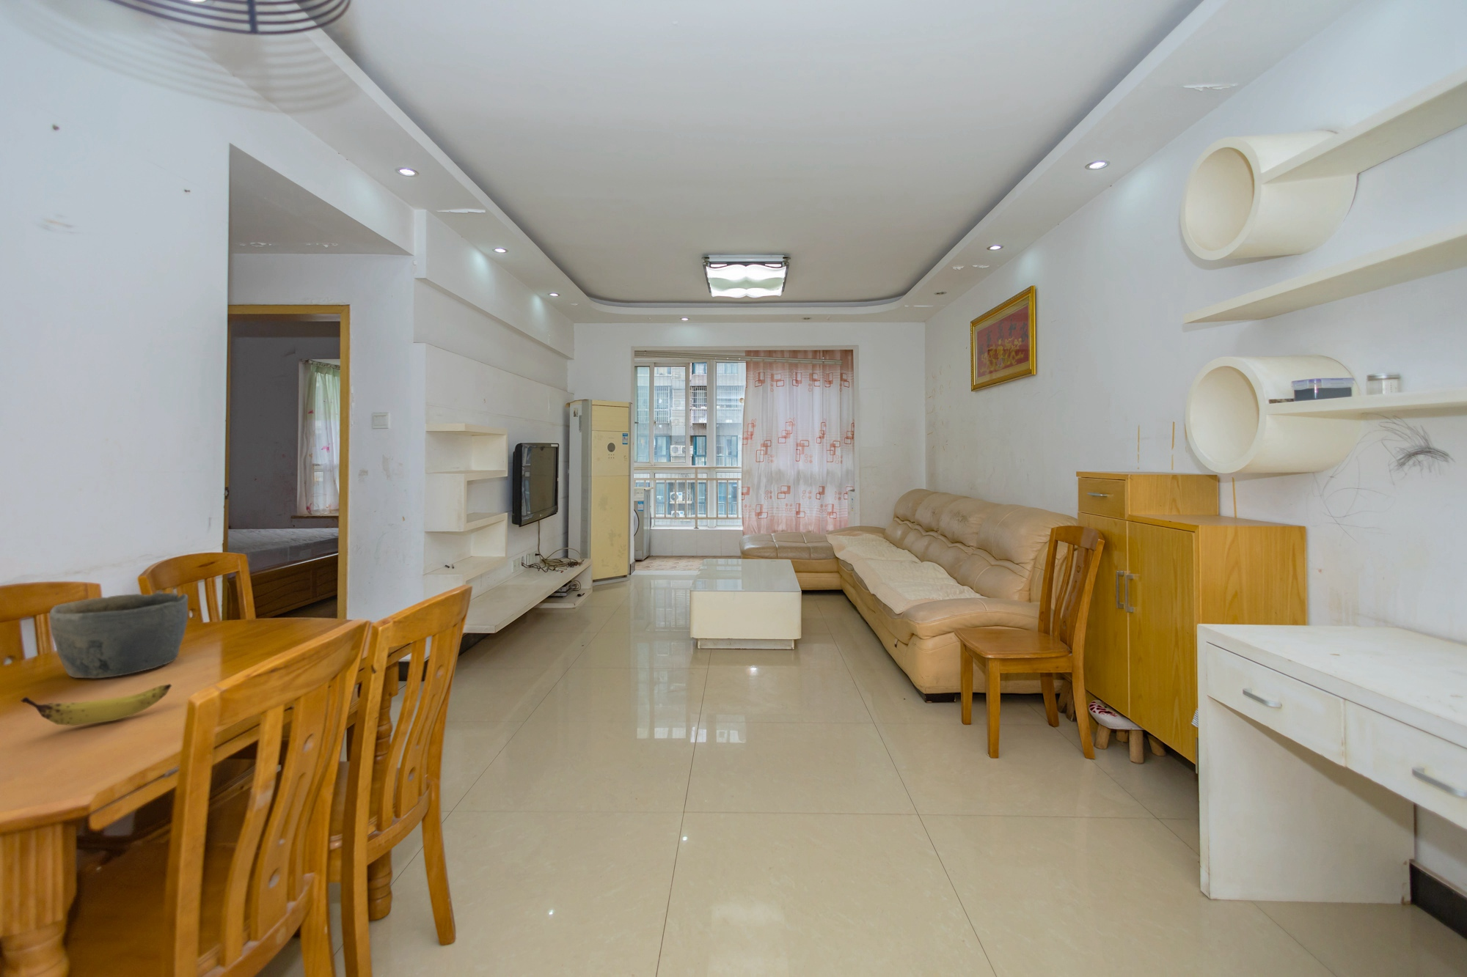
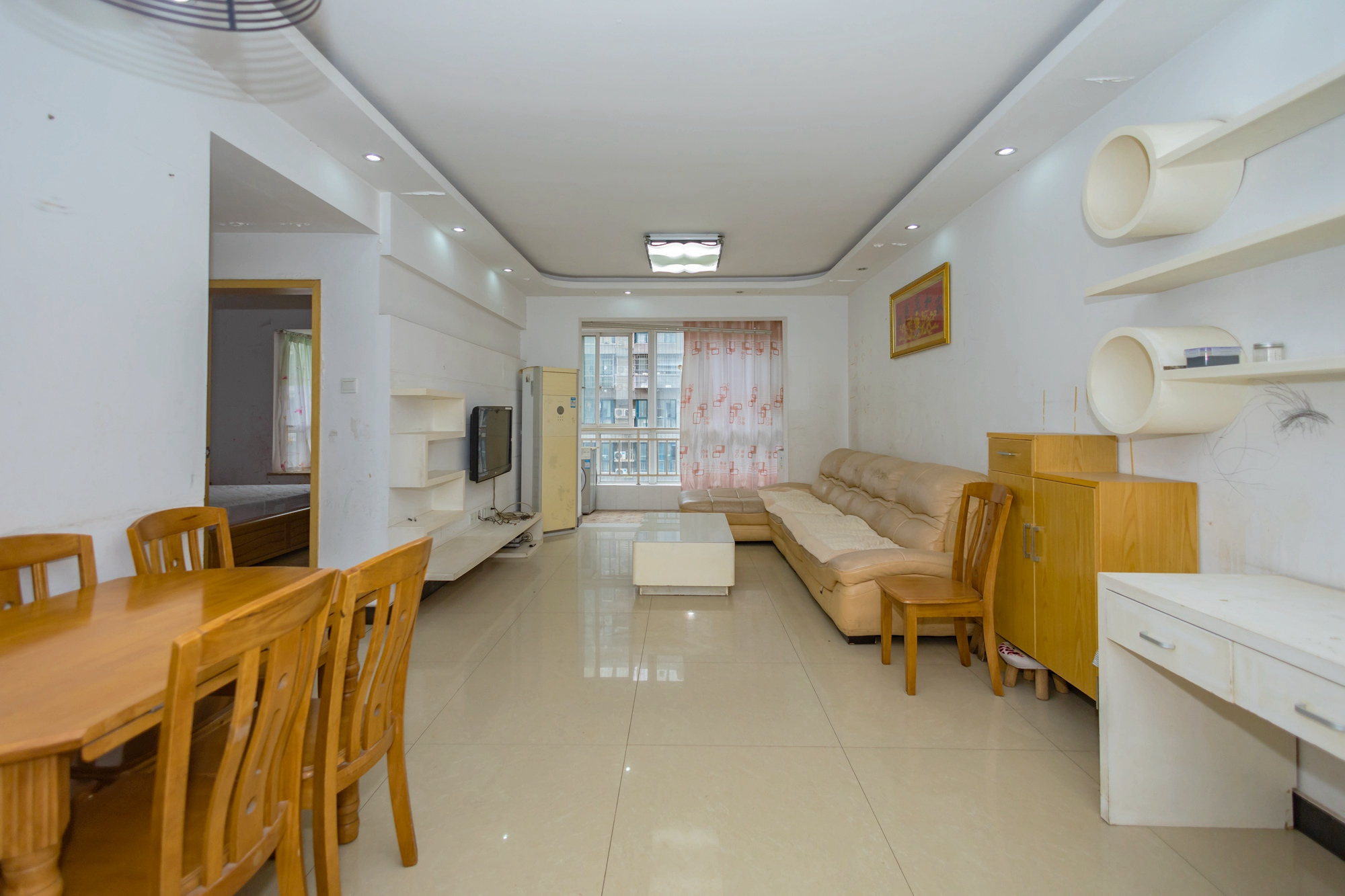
- banana [20,683,172,726]
- bowl [49,592,190,678]
